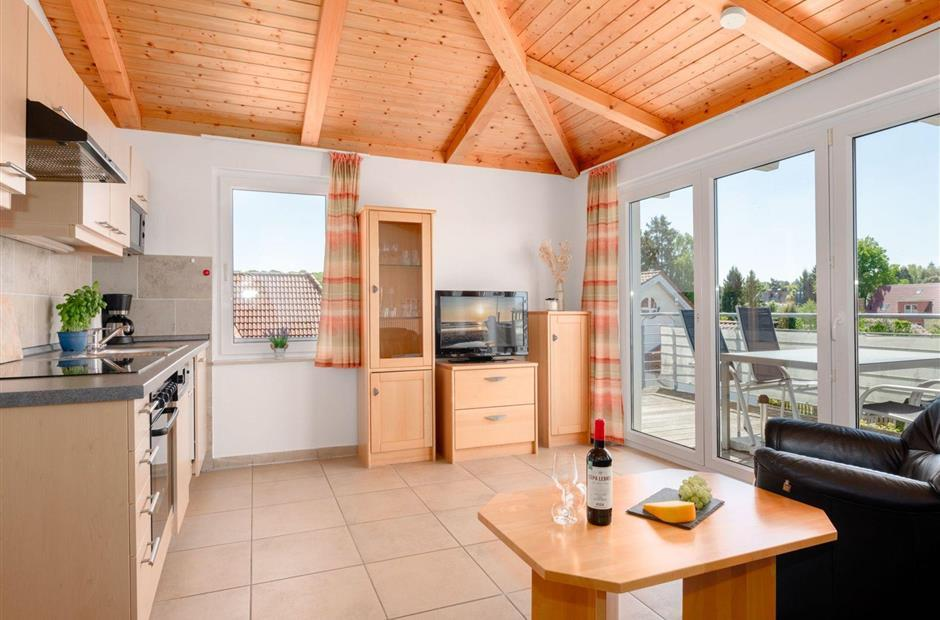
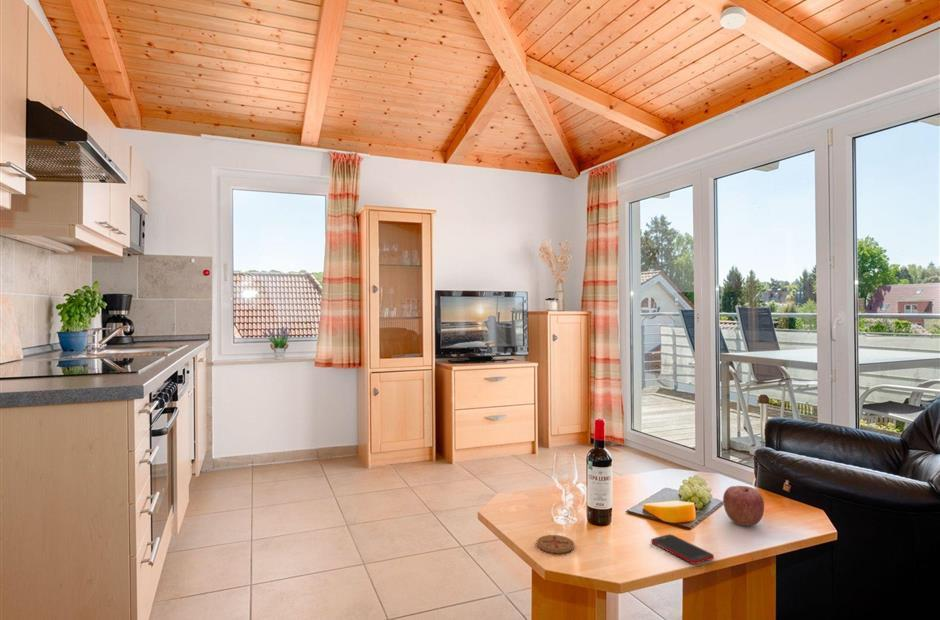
+ cell phone [650,533,715,565]
+ apple [722,485,765,527]
+ coaster [536,534,575,554]
